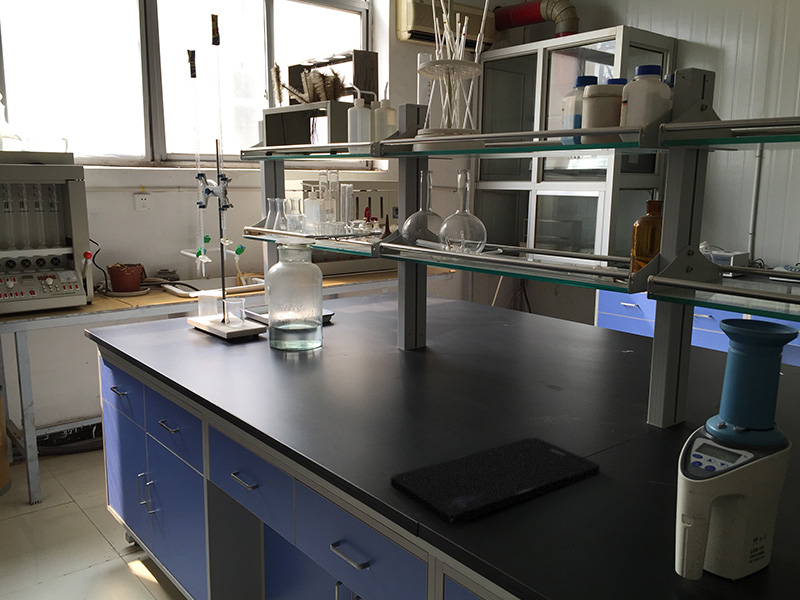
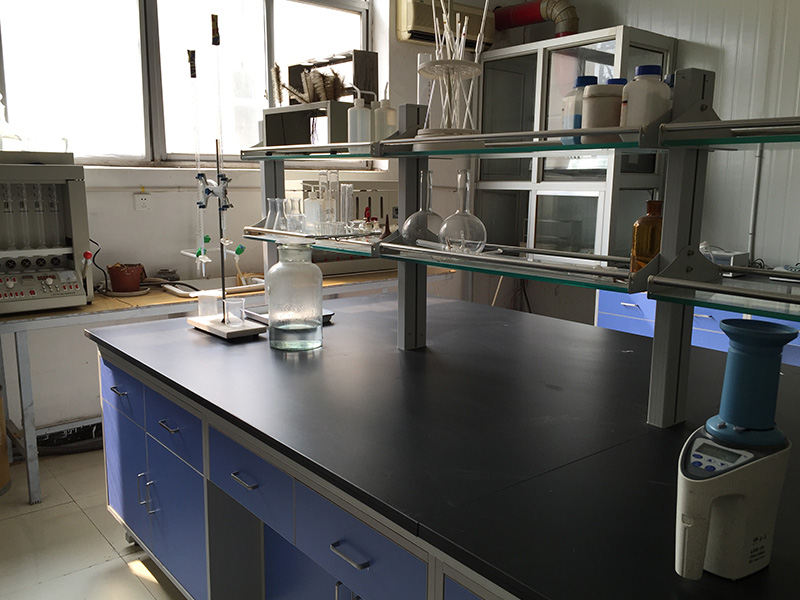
- smartphone [389,436,601,526]
